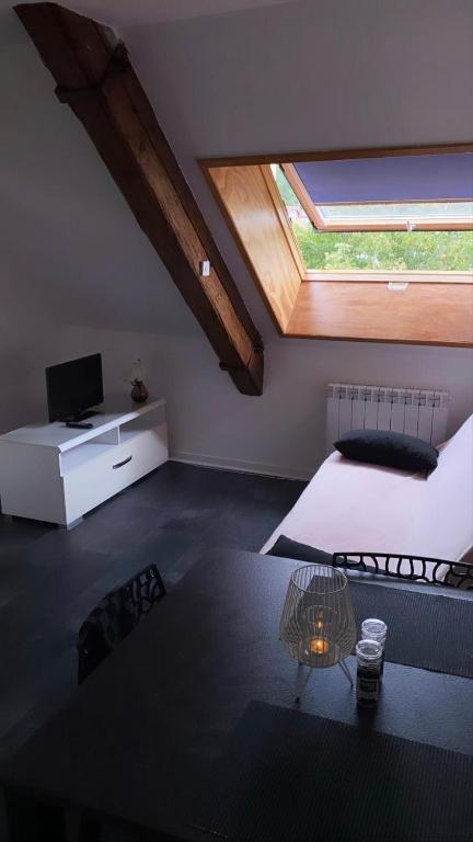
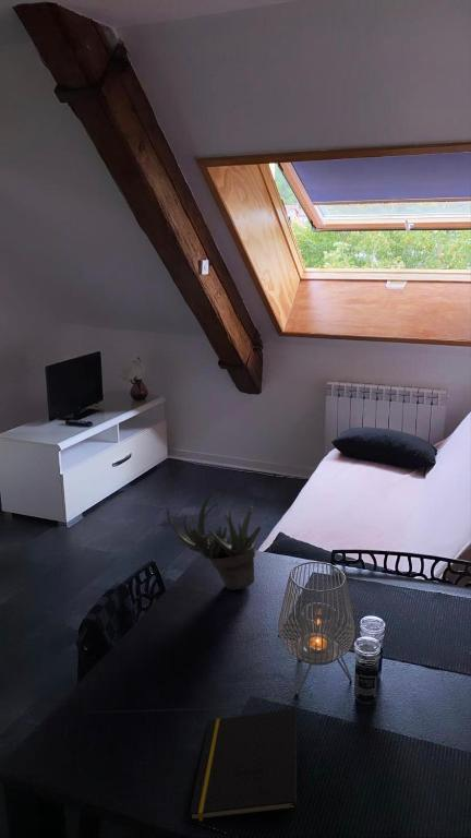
+ notepad [189,708,298,823]
+ succulent plant [166,491,262,591]
